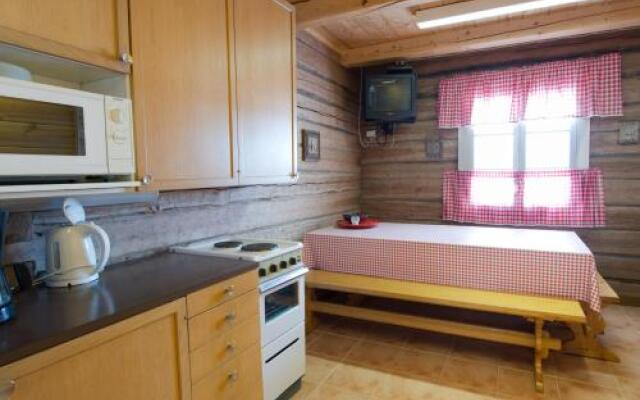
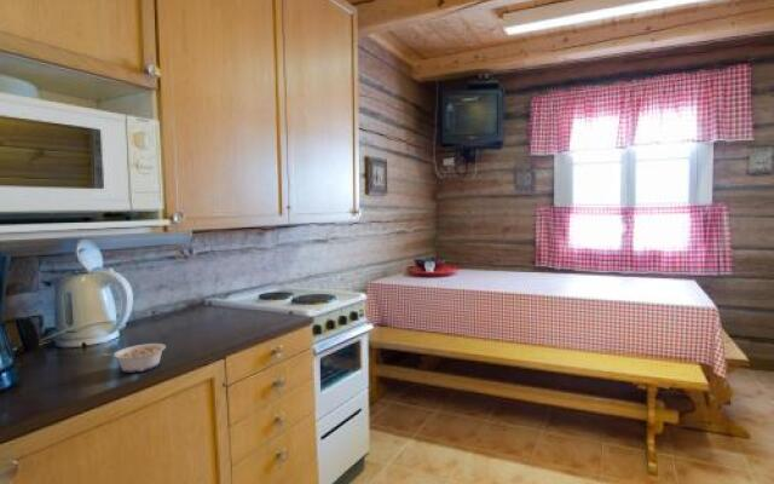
+ legume [100,342,167,374]
